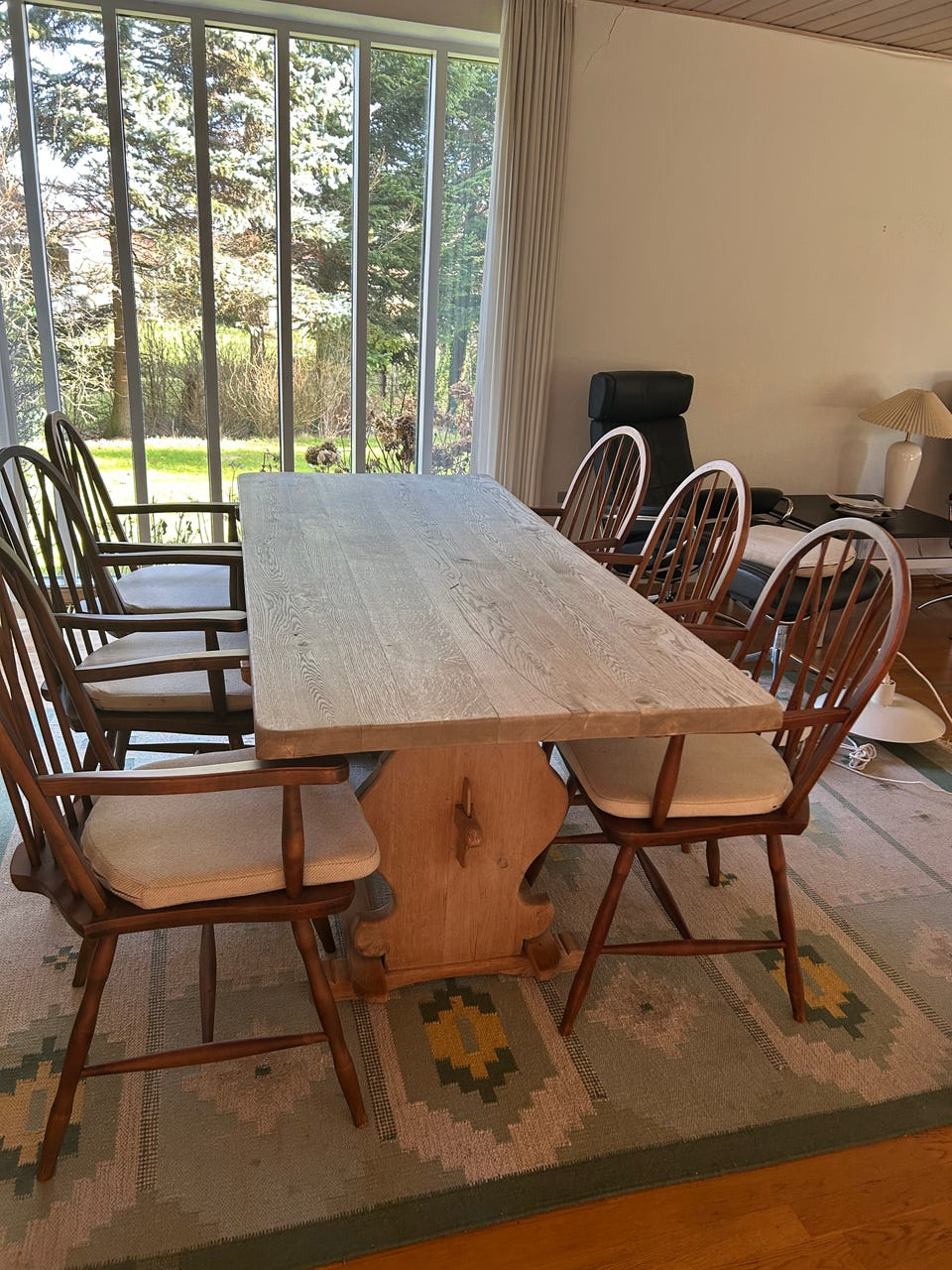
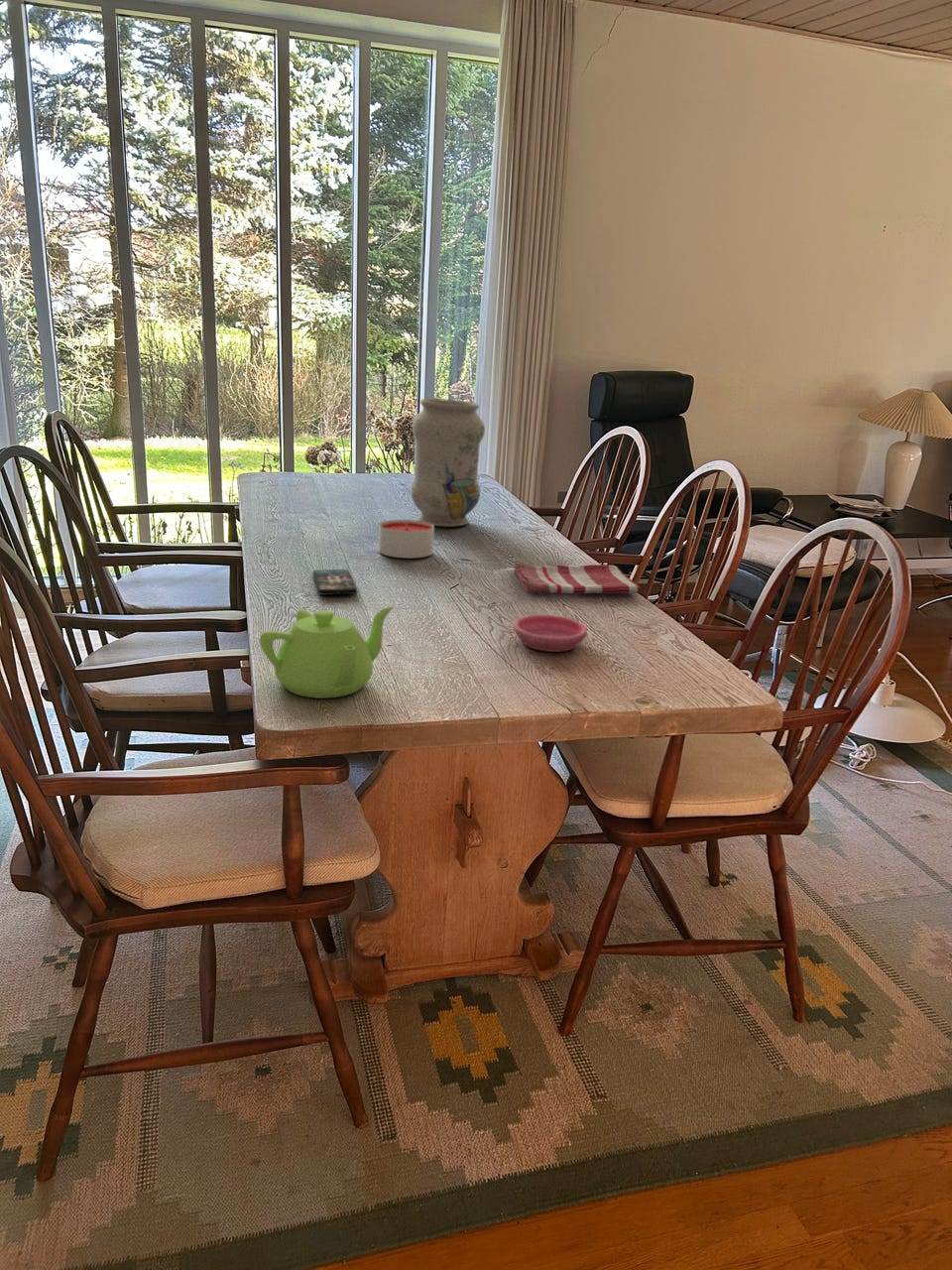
+ smartphone [312,569,358,596]
+ dish towel [514,562,642,594]
+ teapot [259,606,395,699]
+ vase [410,398,486,528]
+ saucer [513,614,588,653]
+ candle [378,519,435,560]
